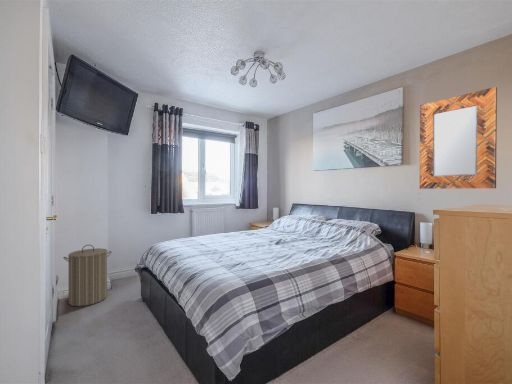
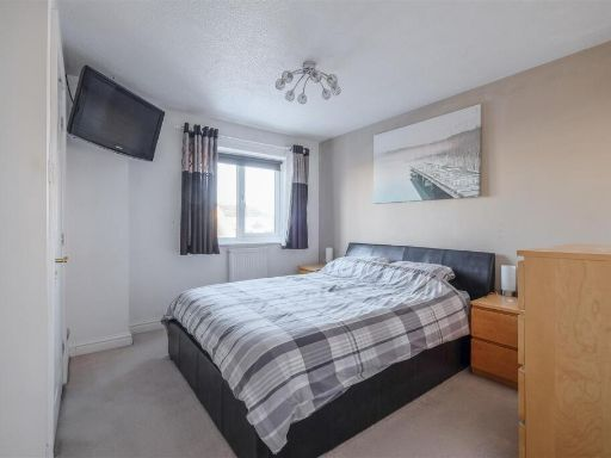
- home mirror [419,86,498,190]
- laundry hamper [62,244,113,307]
